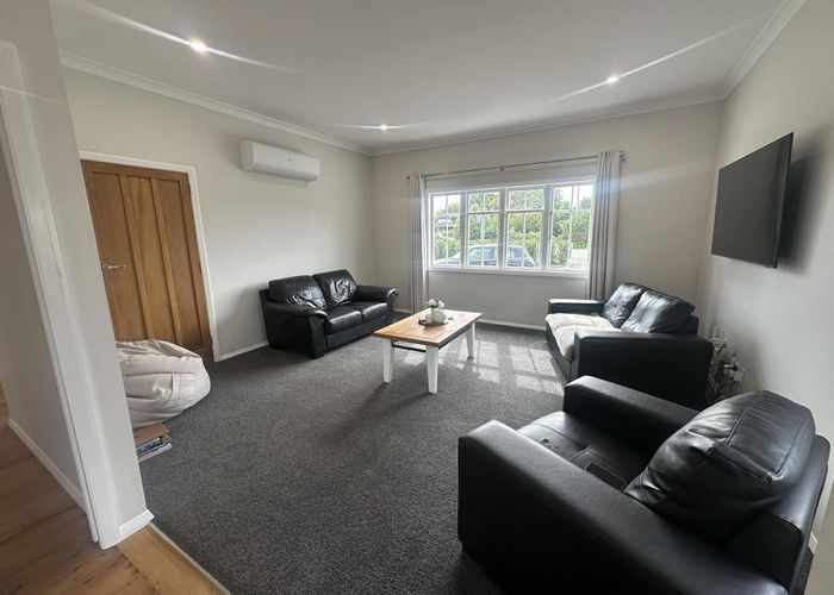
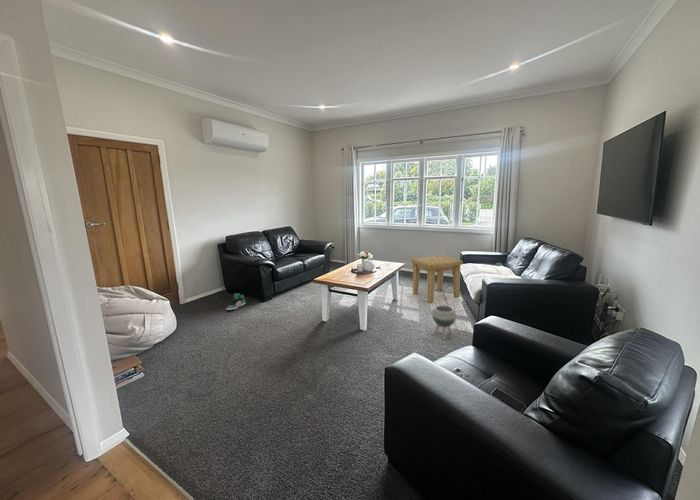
+ side table [410,254,464,304]
+ planter [431,304,457,340]
+ sneaker [226,292,246,311]
